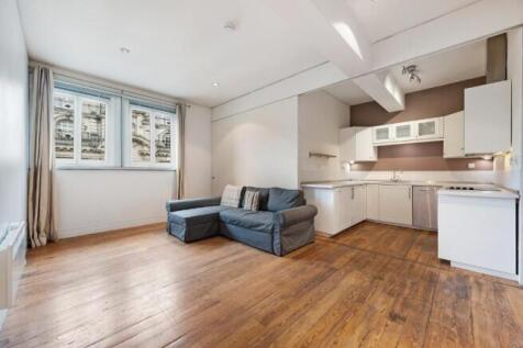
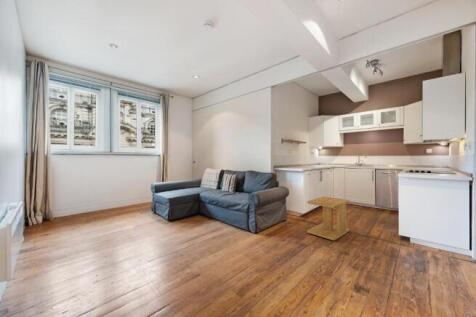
+ side table [306,196,350,241]
